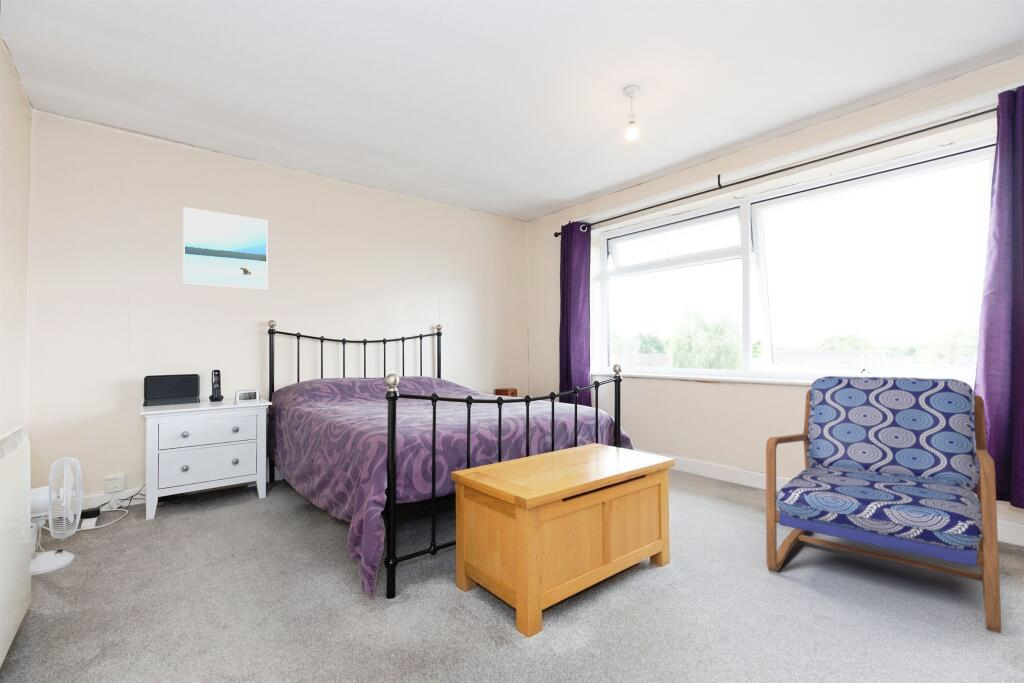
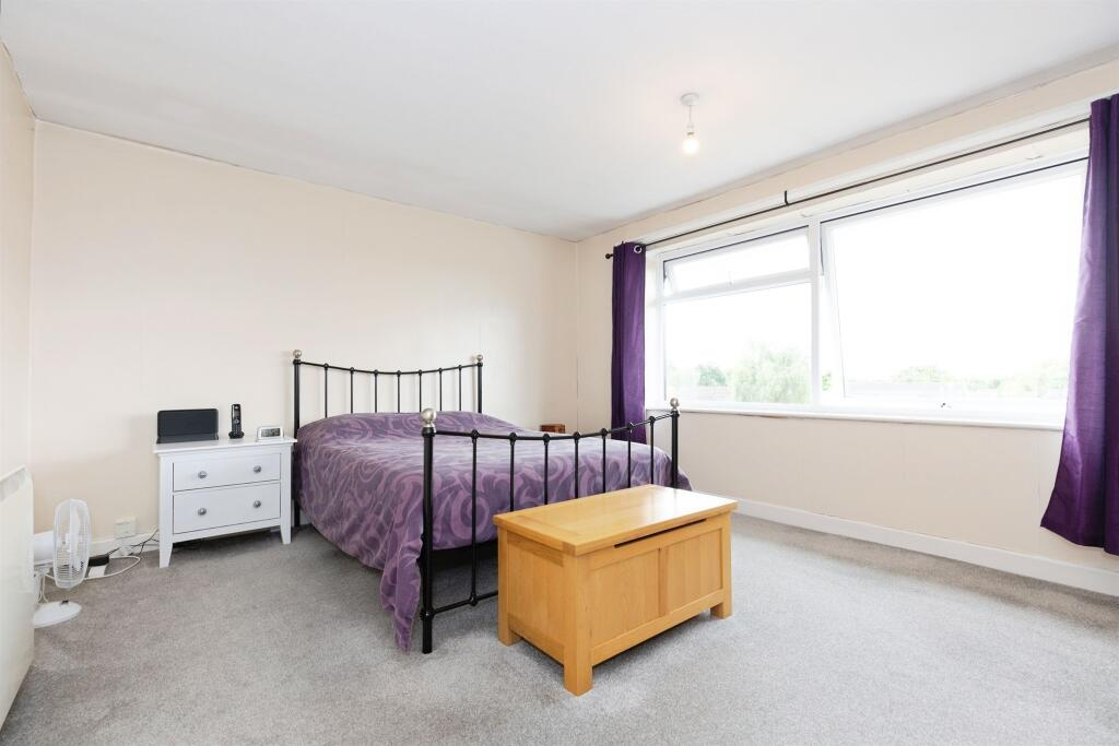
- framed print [182,206,268,291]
- armchair [765,375,1002,634]
